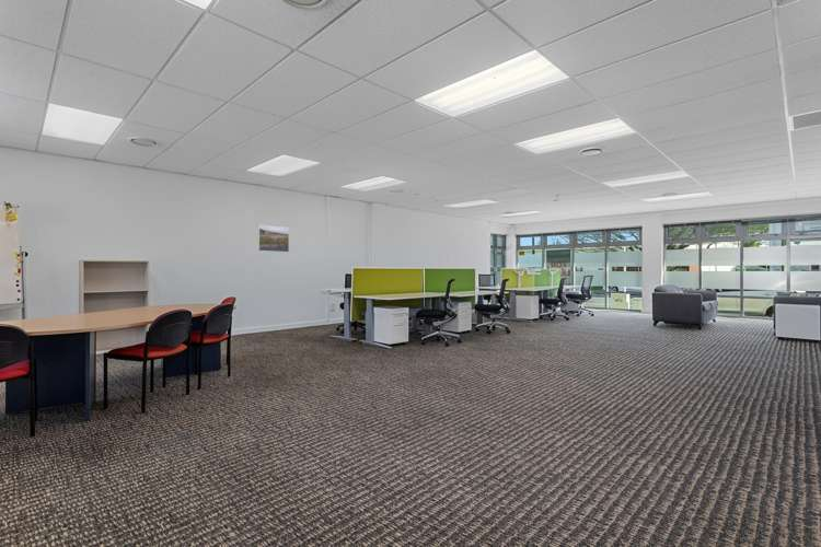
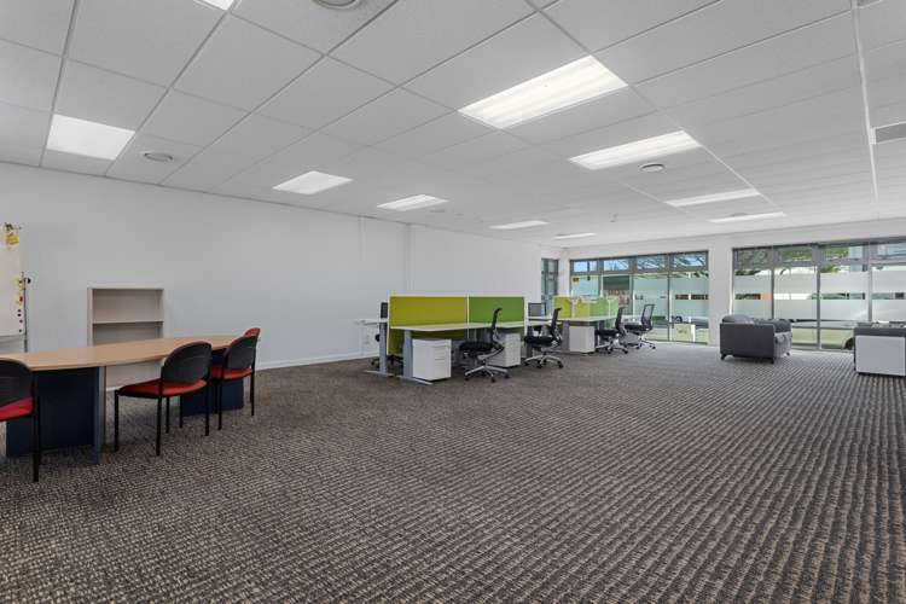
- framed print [257,224,290,253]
